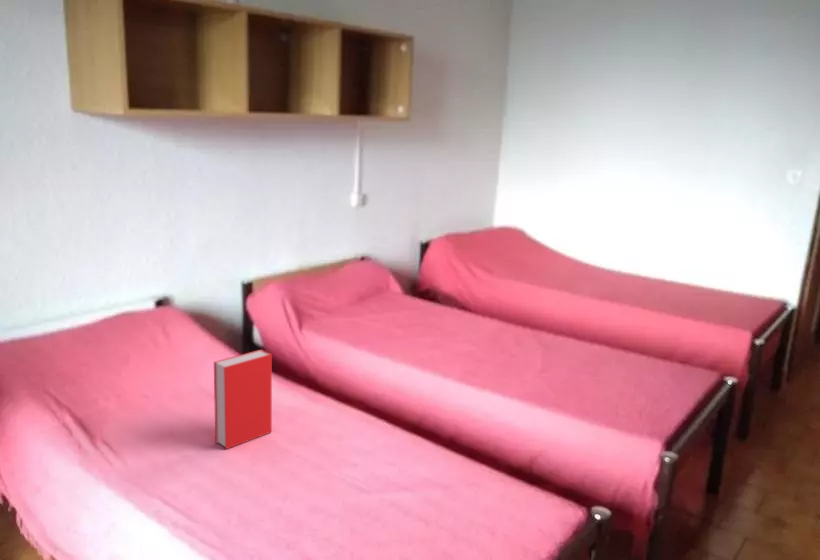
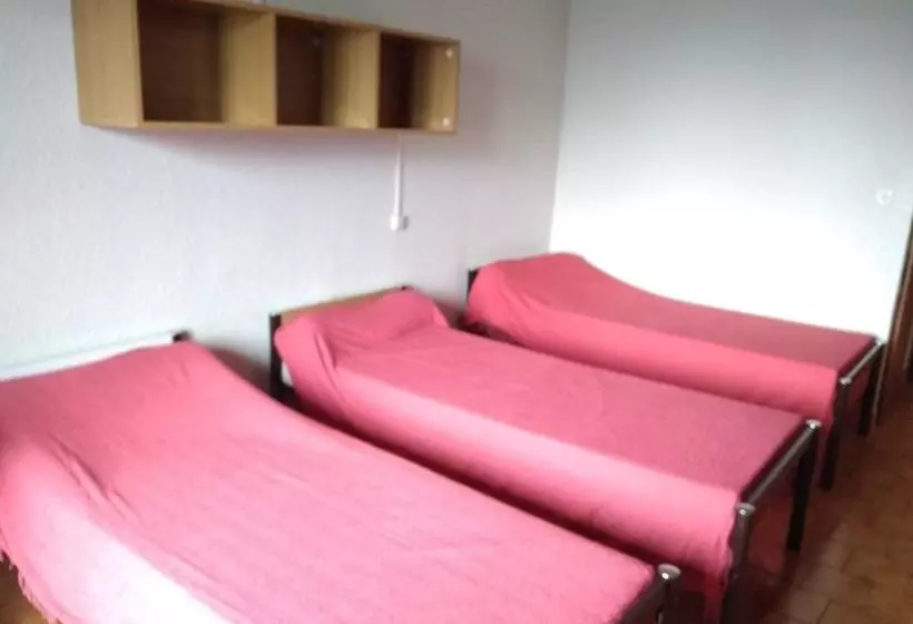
- book [213,349,273,450]
